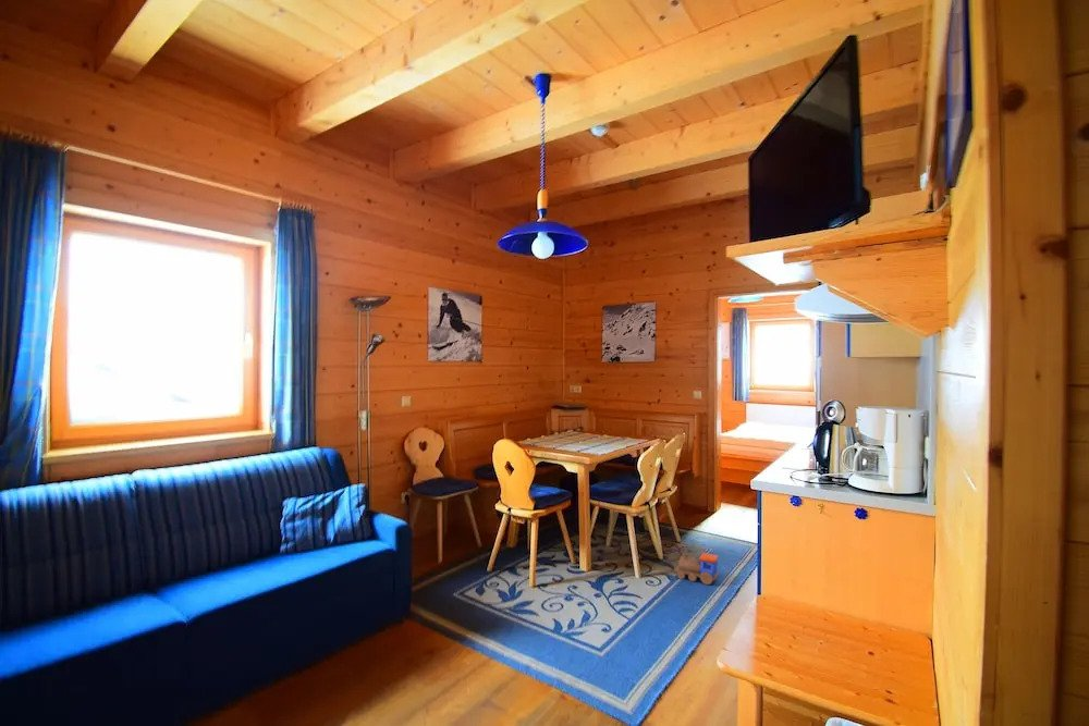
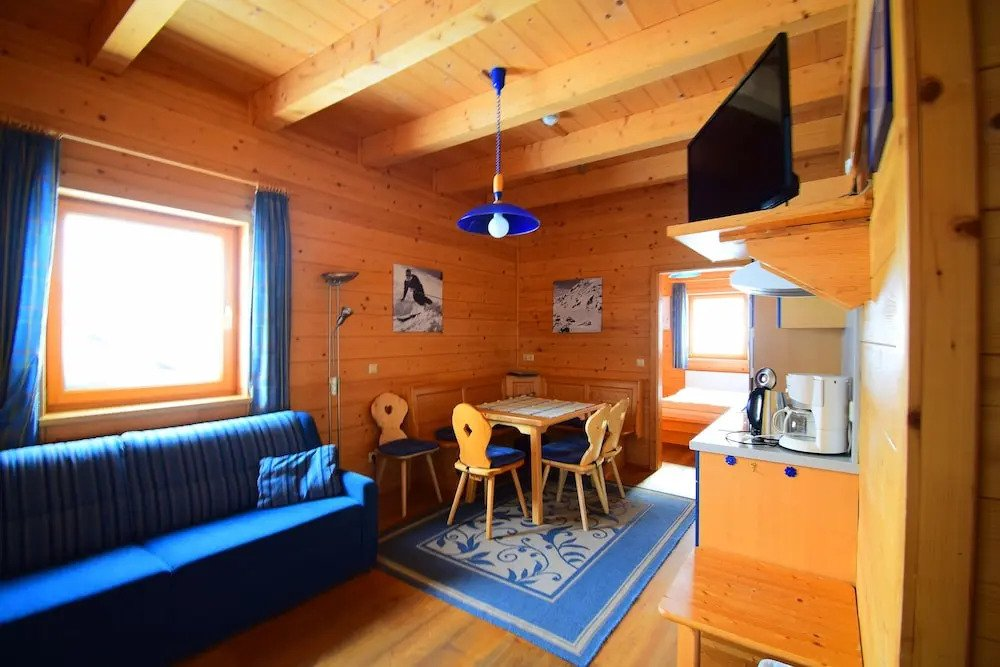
- toy train [674,552,720,586]
